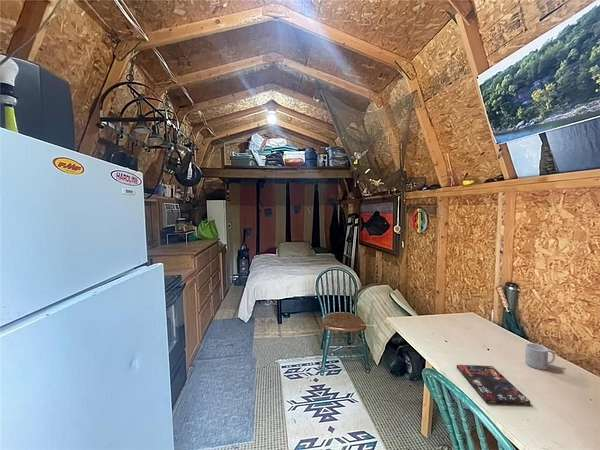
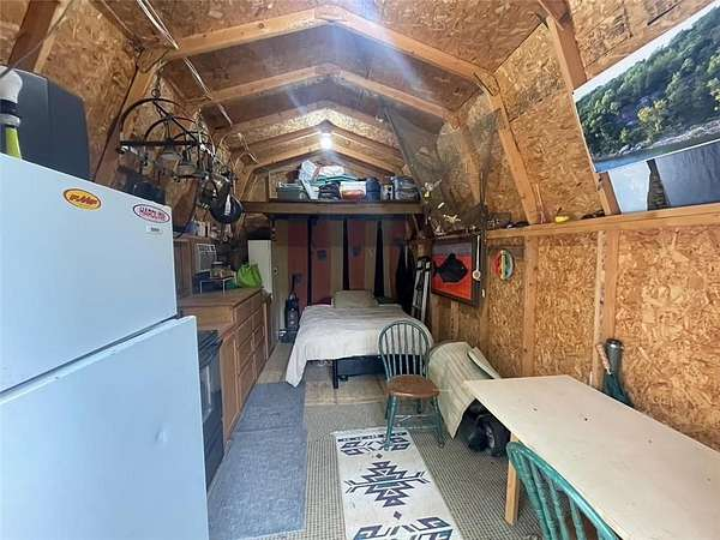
- mug [524,342,556,370]
- book [456,364,531,406]
